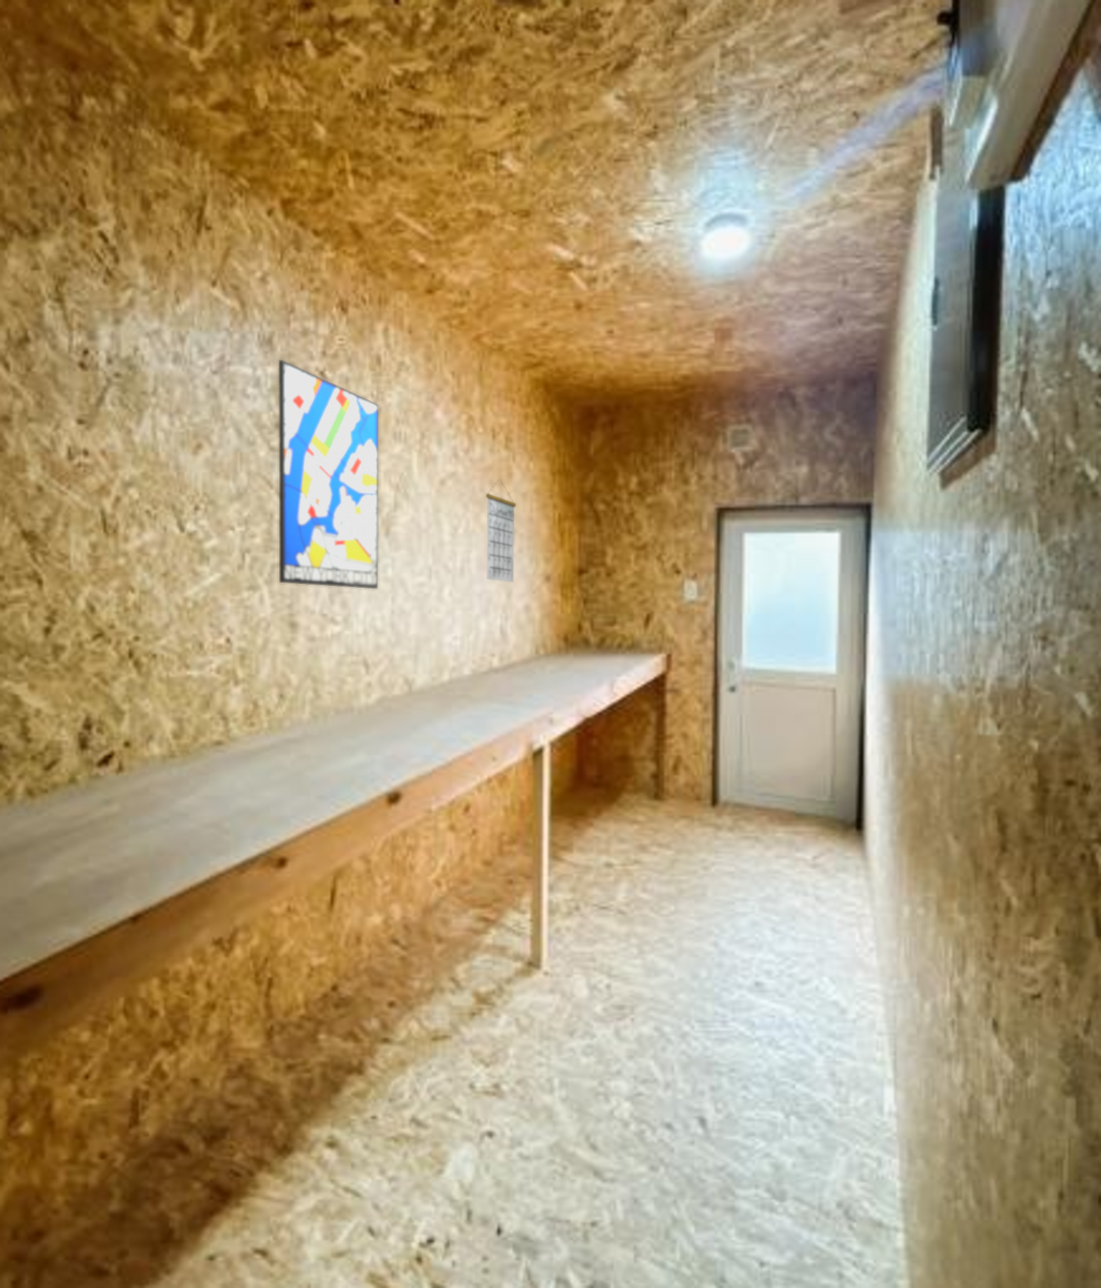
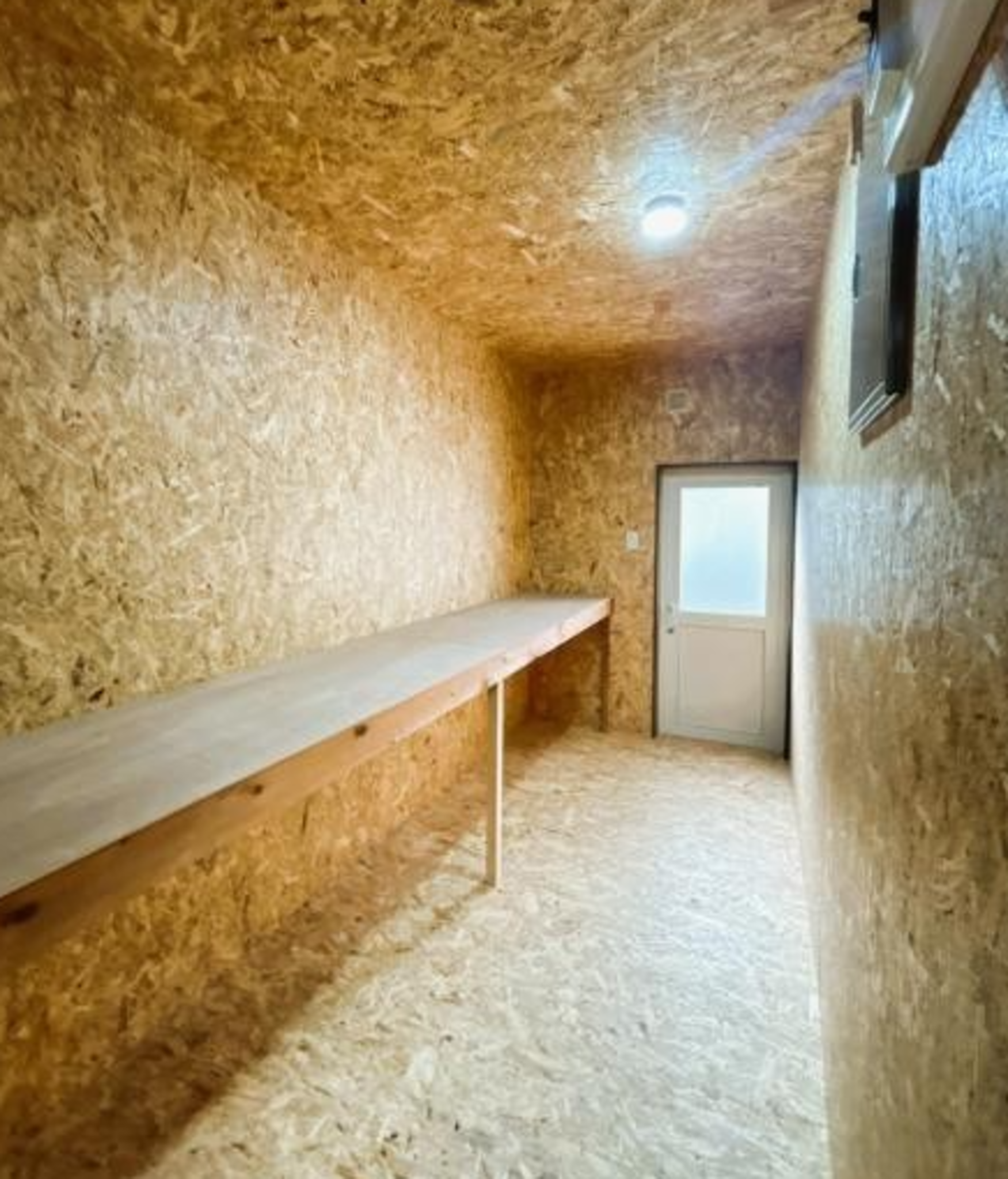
- calendar [485,478,517,583]
- wall art [277,359,379,589]
